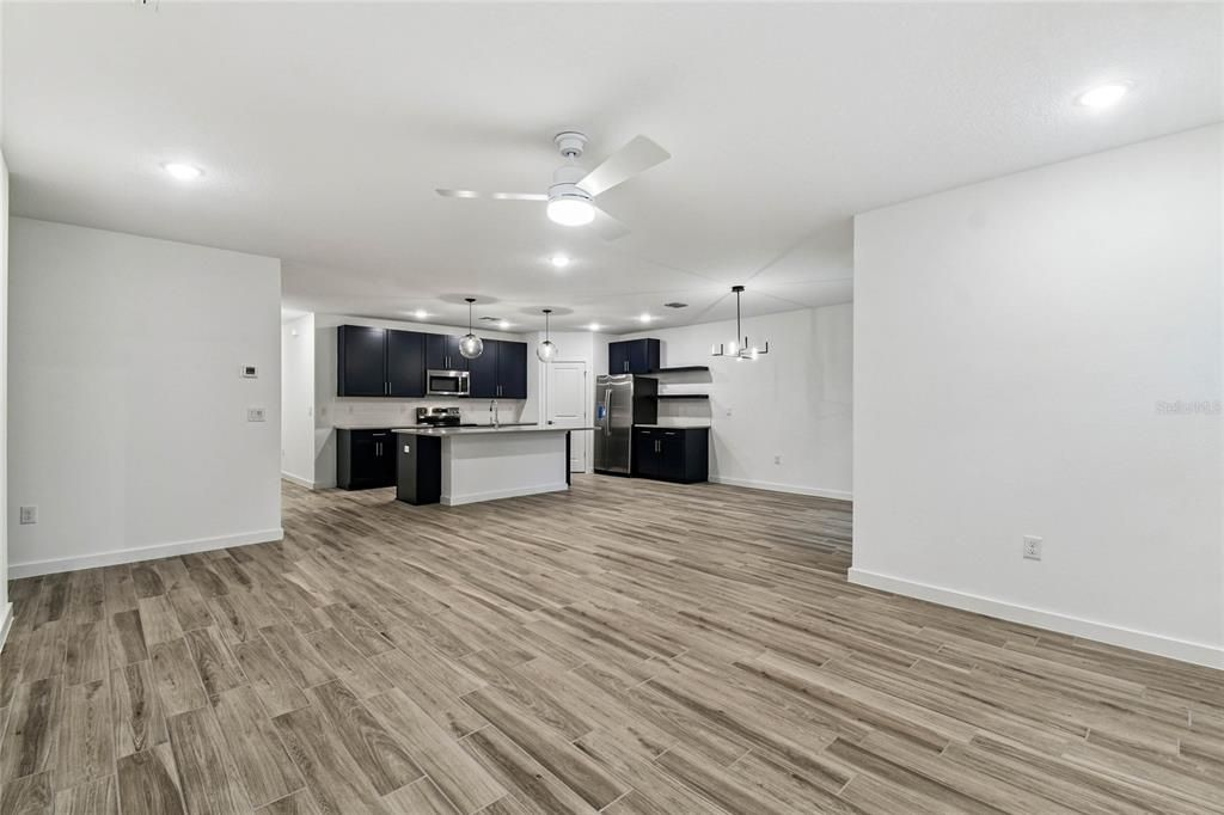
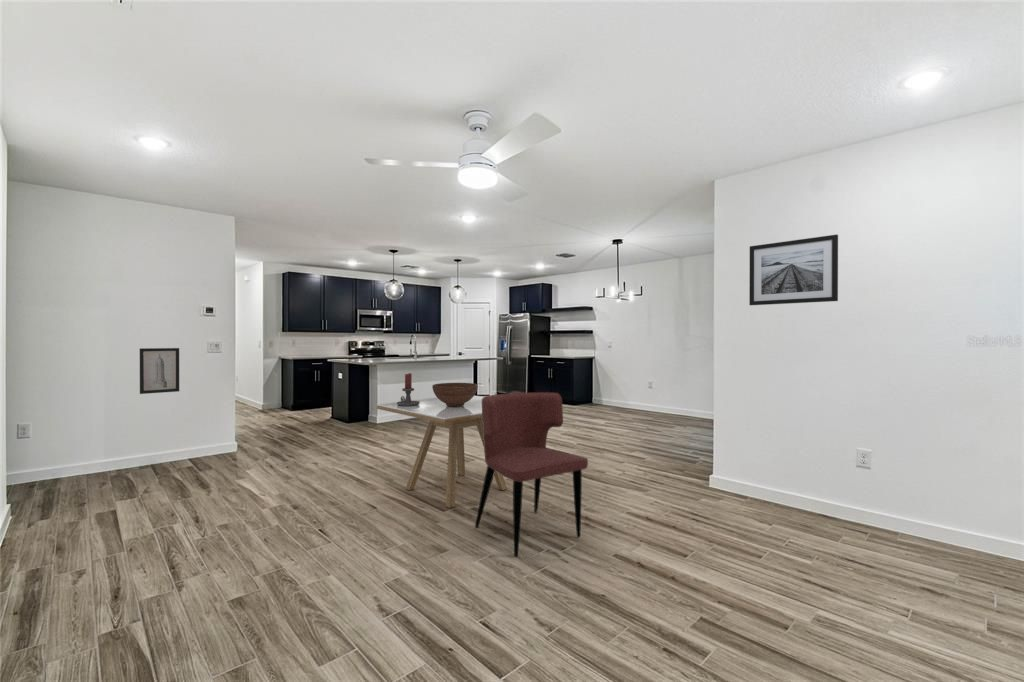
+ wall art [139,347,180,395]
+ dining chair [474,391,589,558]
+ candle holder [396,372,420,406]
+ dining table [376,395,508,509]
+ fruit bowl [431,382,479,407]
+ wall art [748,234,839,306]
